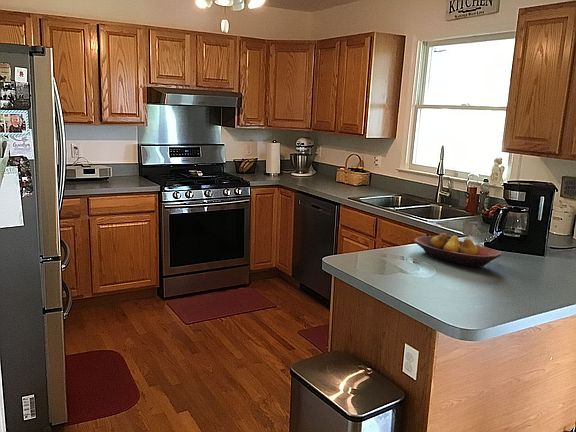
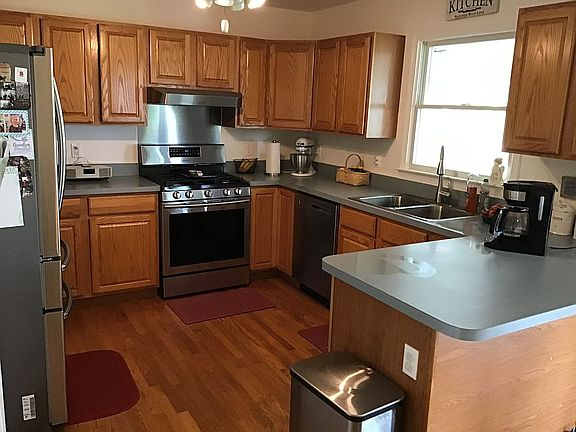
- fruit bowl [413,232,502,268]
